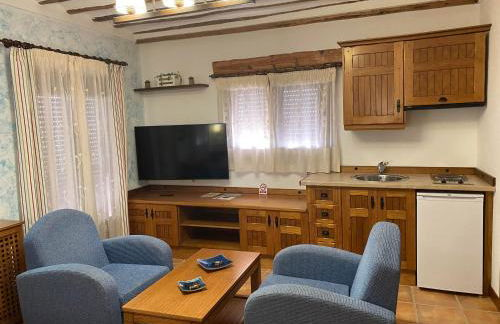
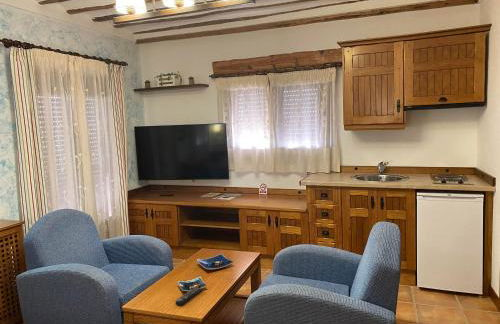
+ remote control [175,286,203,306]
